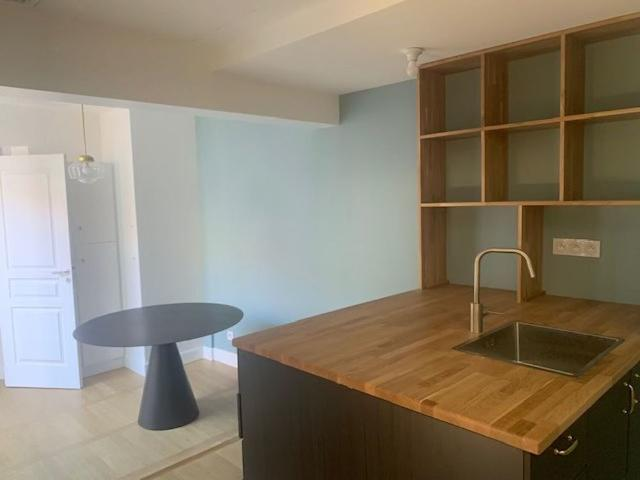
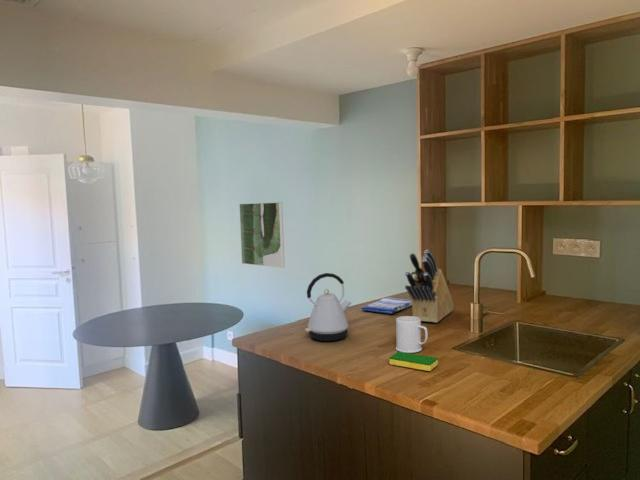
+ kettle [304,272,352,342]
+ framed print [238,201,285,269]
+ mug [395,315,429,354]
+ dish towel [360,296,412,315]
+ dish sponge [388,351,439,372]
+ knife block [404,249,455,324]
